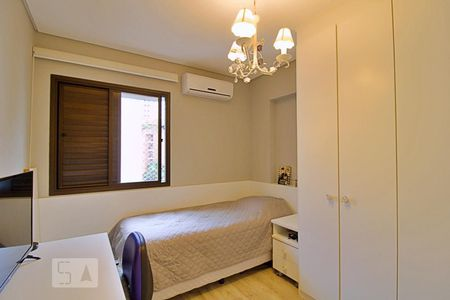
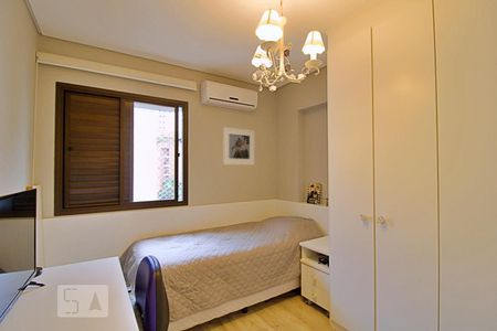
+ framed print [222,126,256,167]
